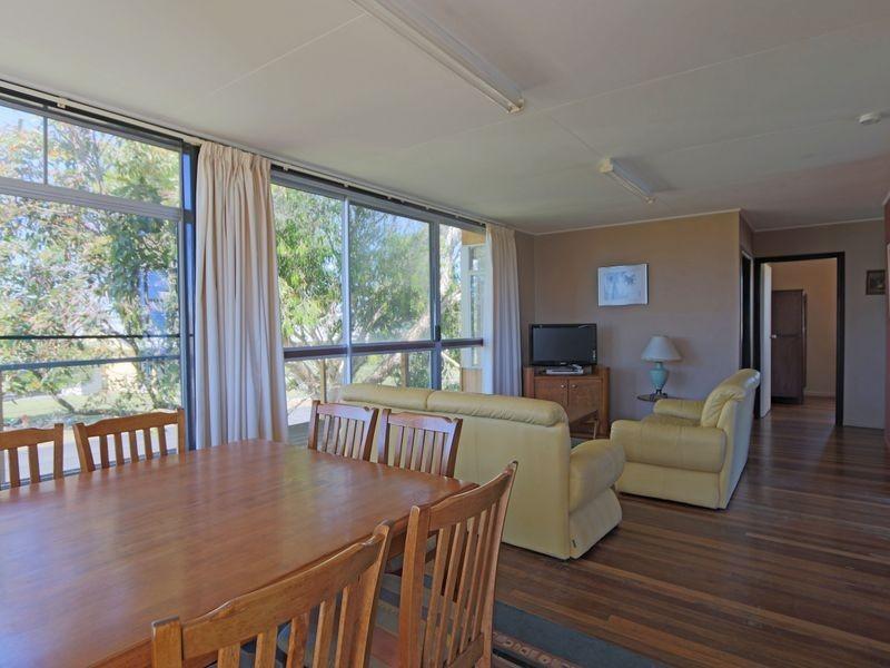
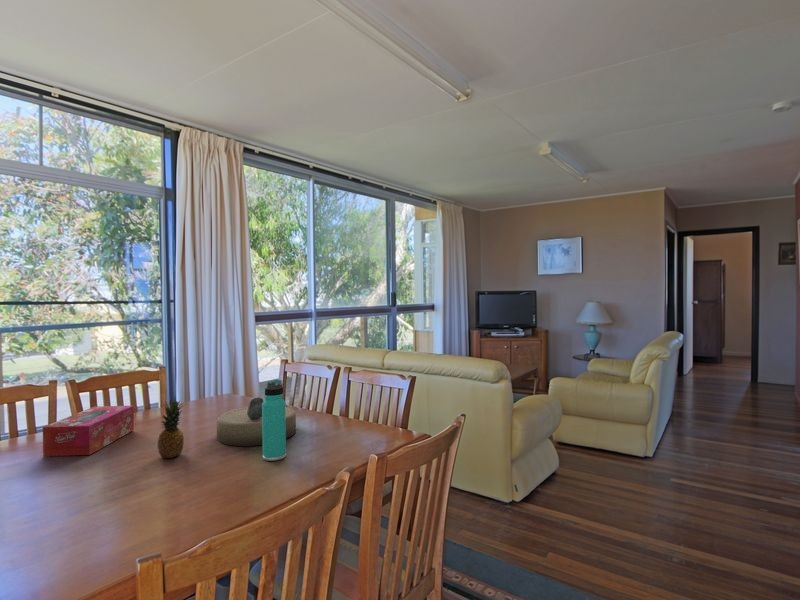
+ decorative bowl [216,396,297,447]
+ thermos bottle [262,379,287,462]
+ fruit [157,397,185,459]
+ tissue box [42,405,135,457]
